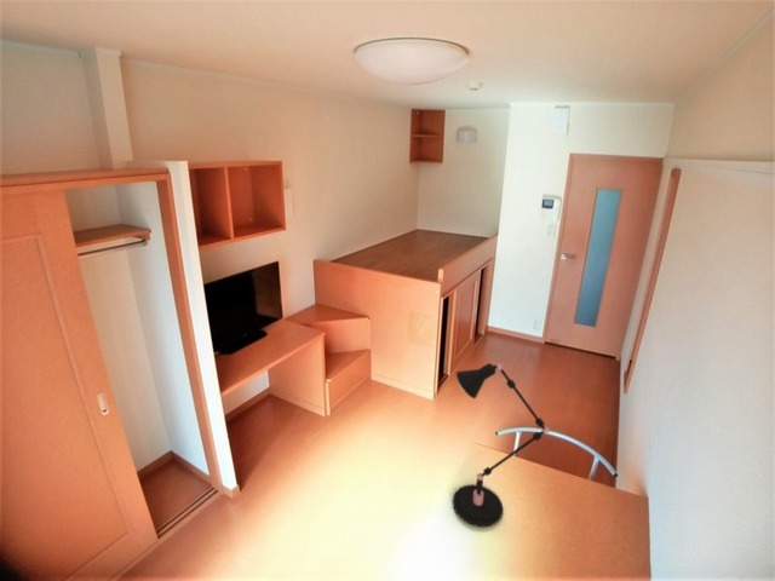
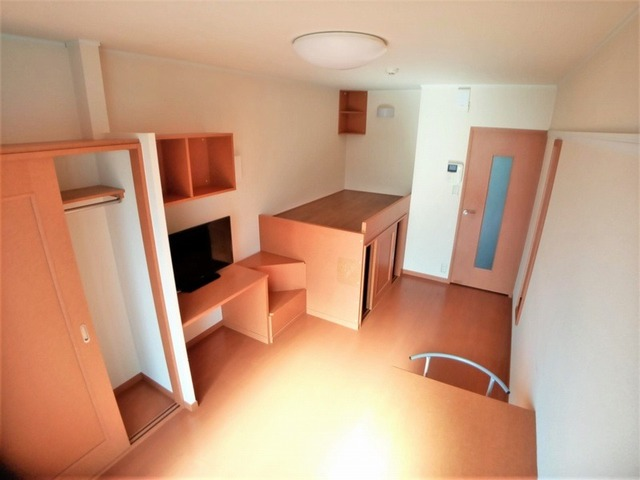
- desk lamp [452,362,551,528]
